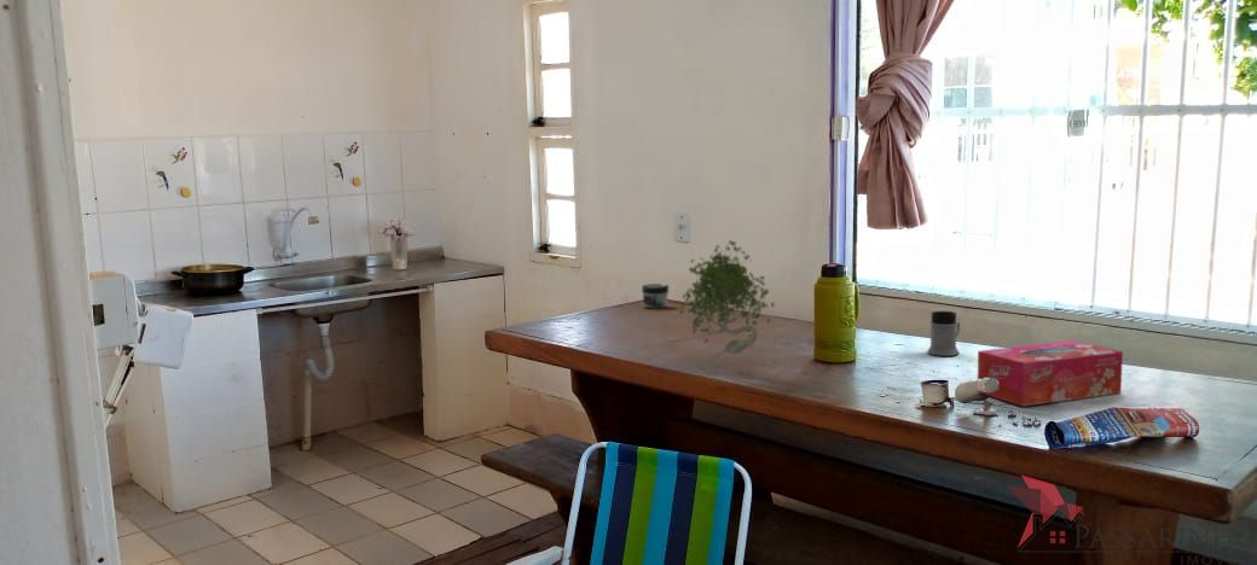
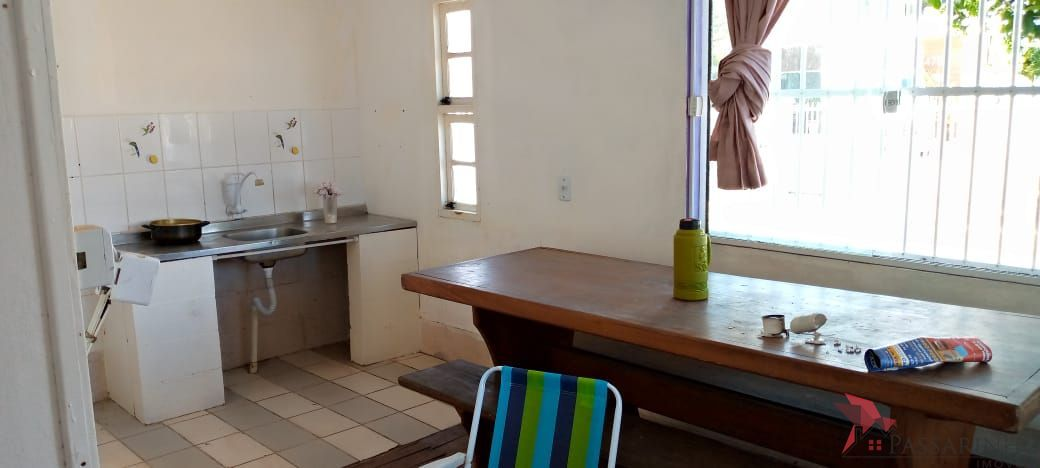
- plant [676,239,776,371]
- mug [926,310,961,357]
- jar [641,282,670,309]
- tissue box [977,339,1124,408]
